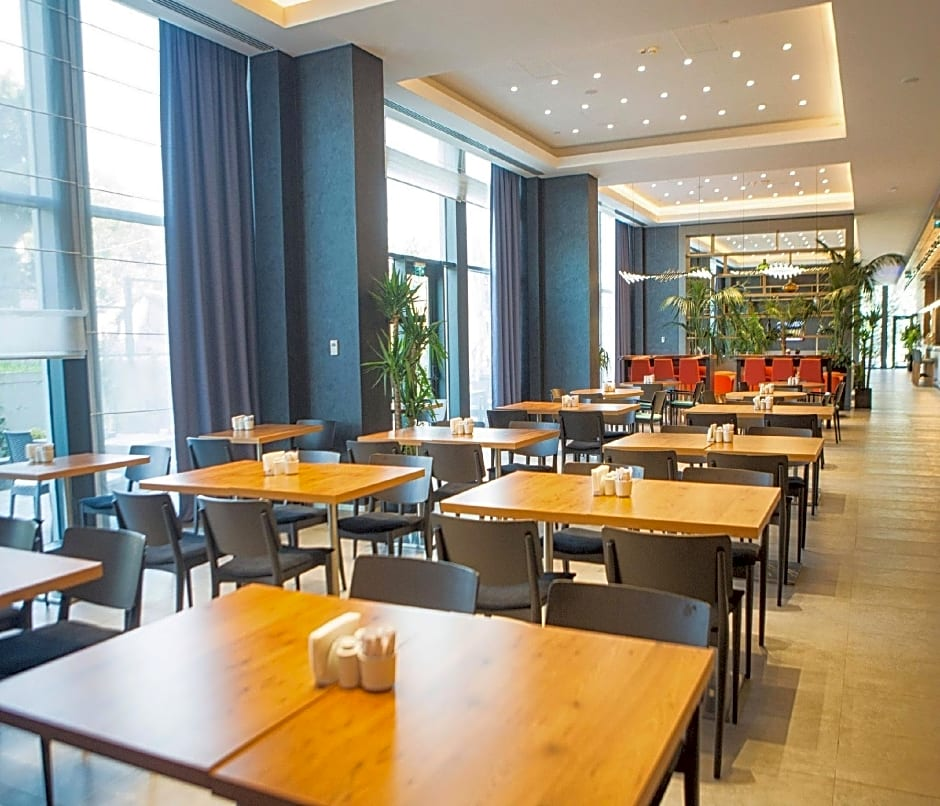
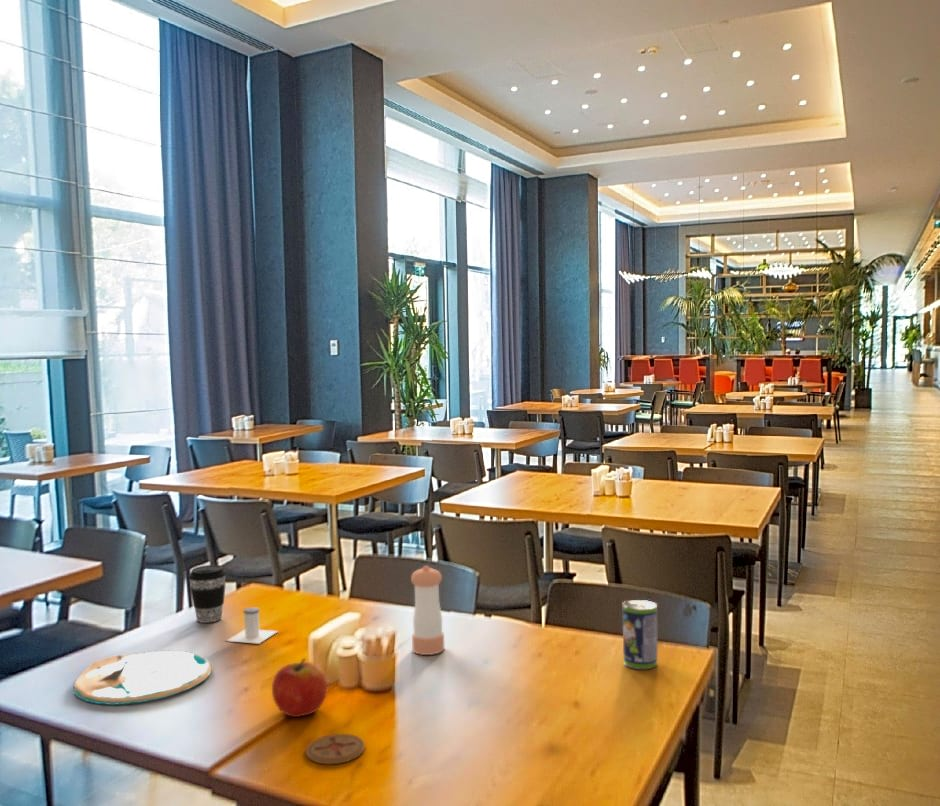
+ beverage can [621,599,658,670]
+ plate [72,650,213,706]
+ salt shaker [225,606,279,645]
+ coffee cup [187,564,227,624]
+ pepper shaker [410,565,445,656]
+ apple [271,657,328,718]
+ coaster [305,733,366,766]
